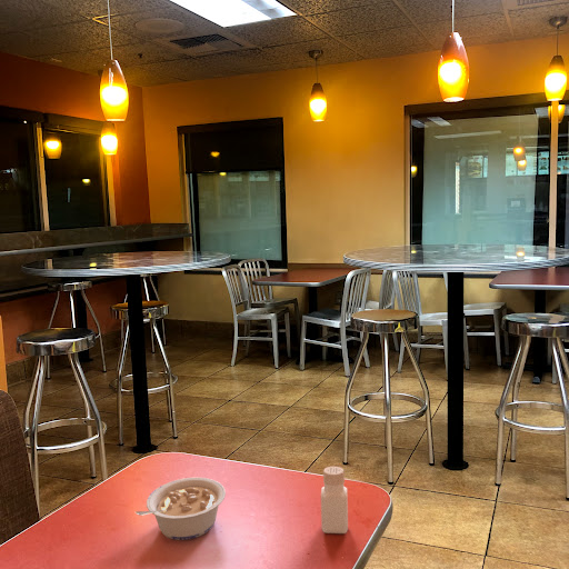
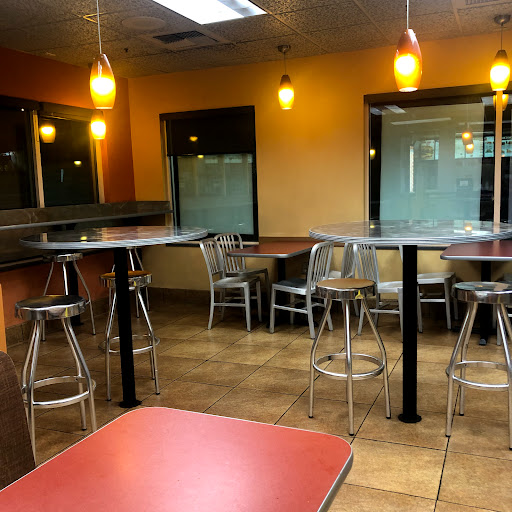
- pepper shaker [320,466,349,535]
- legume [134,477,227,541]
